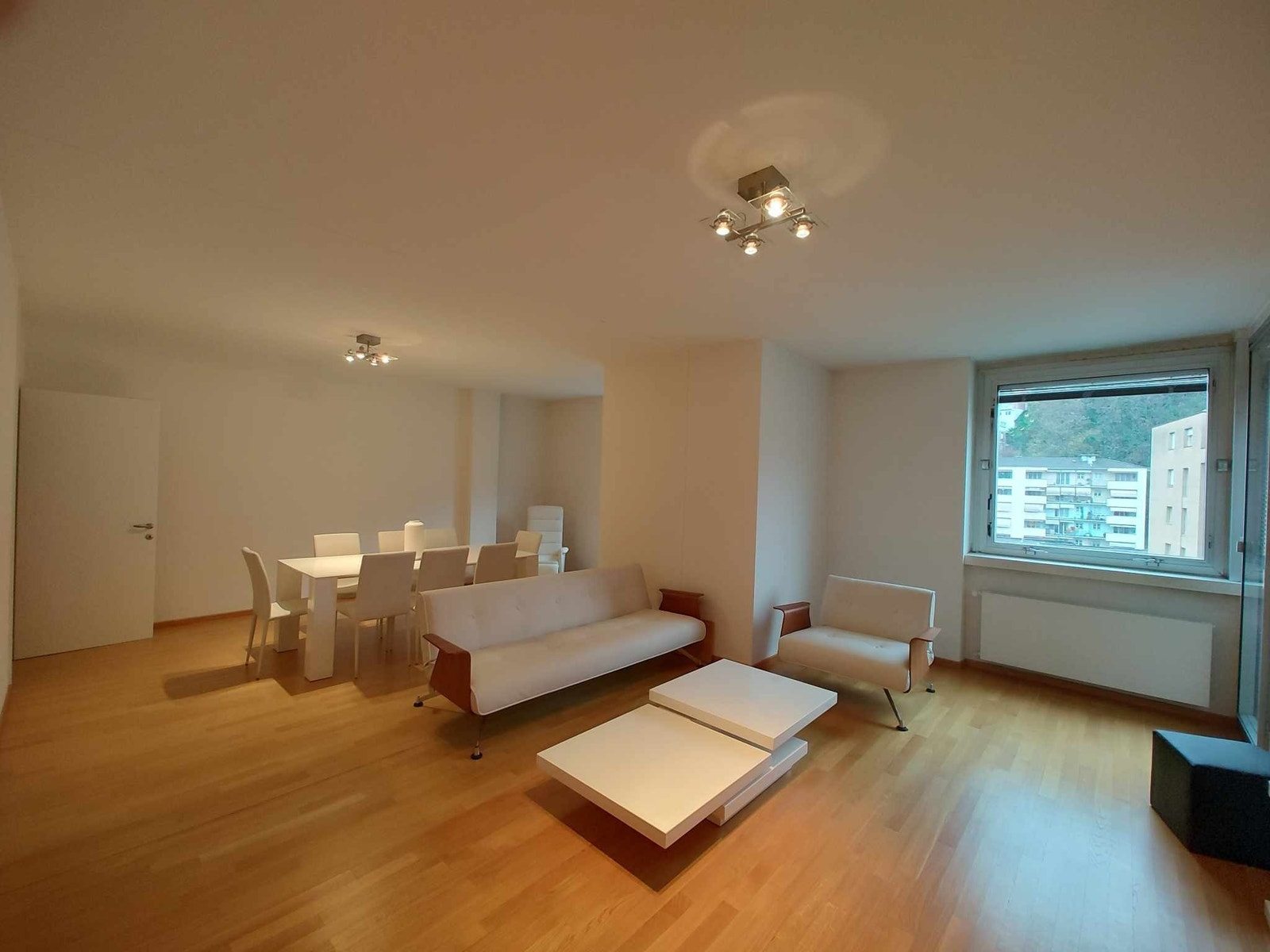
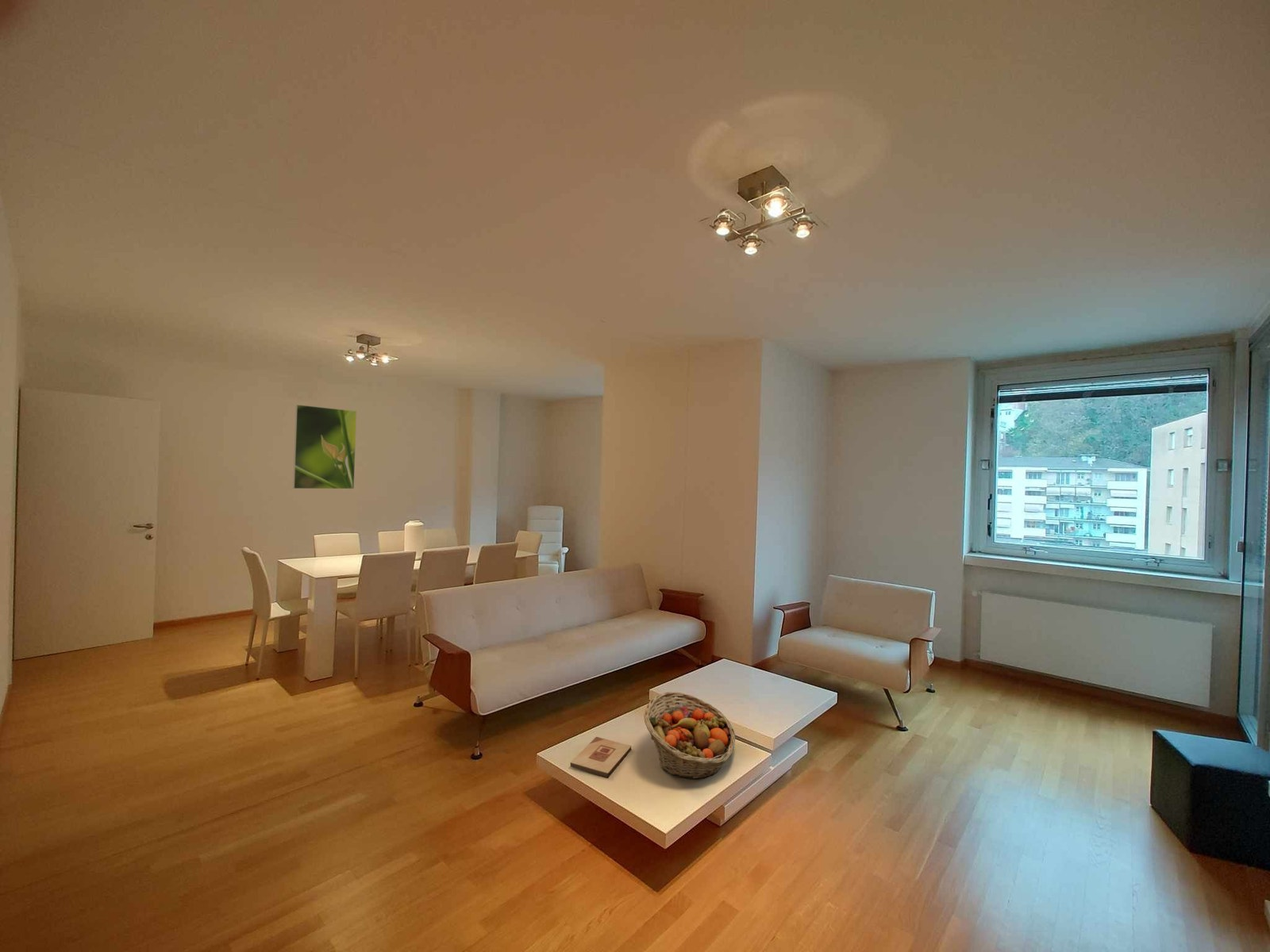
+ fruit basket [643,691,736,780]
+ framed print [292,404,357,489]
+ wooden plaque [569,736,632,779]
